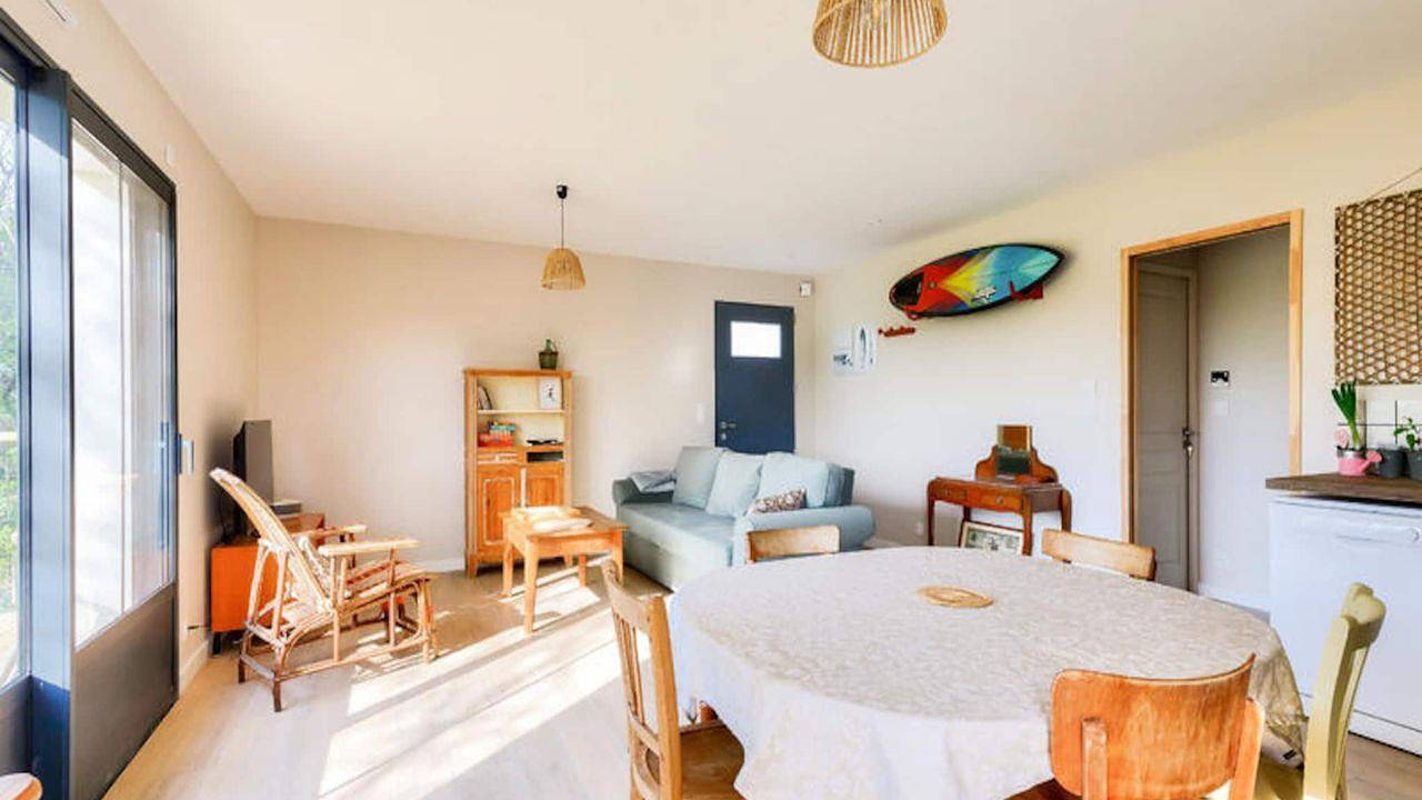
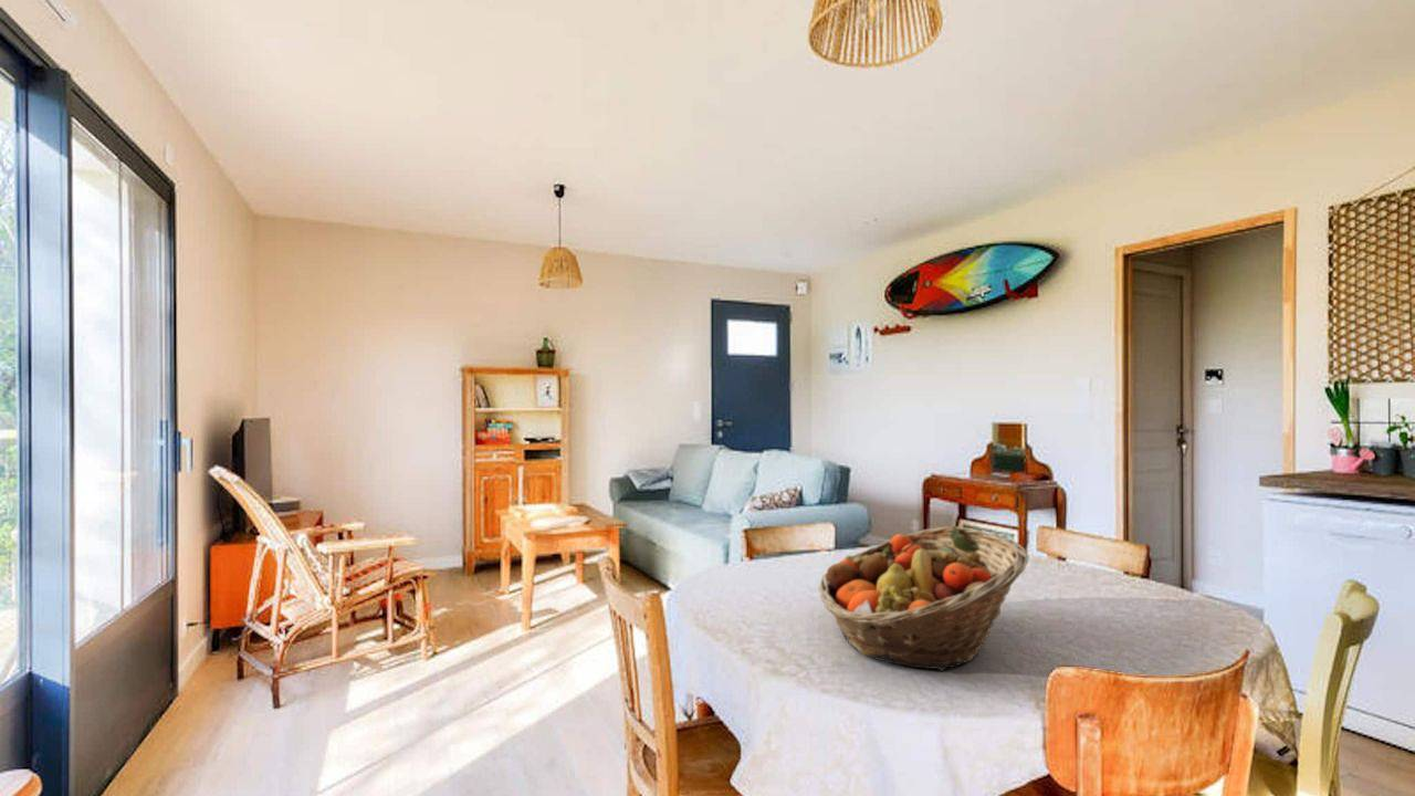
+ fruit basket [817,525,1030,672]
